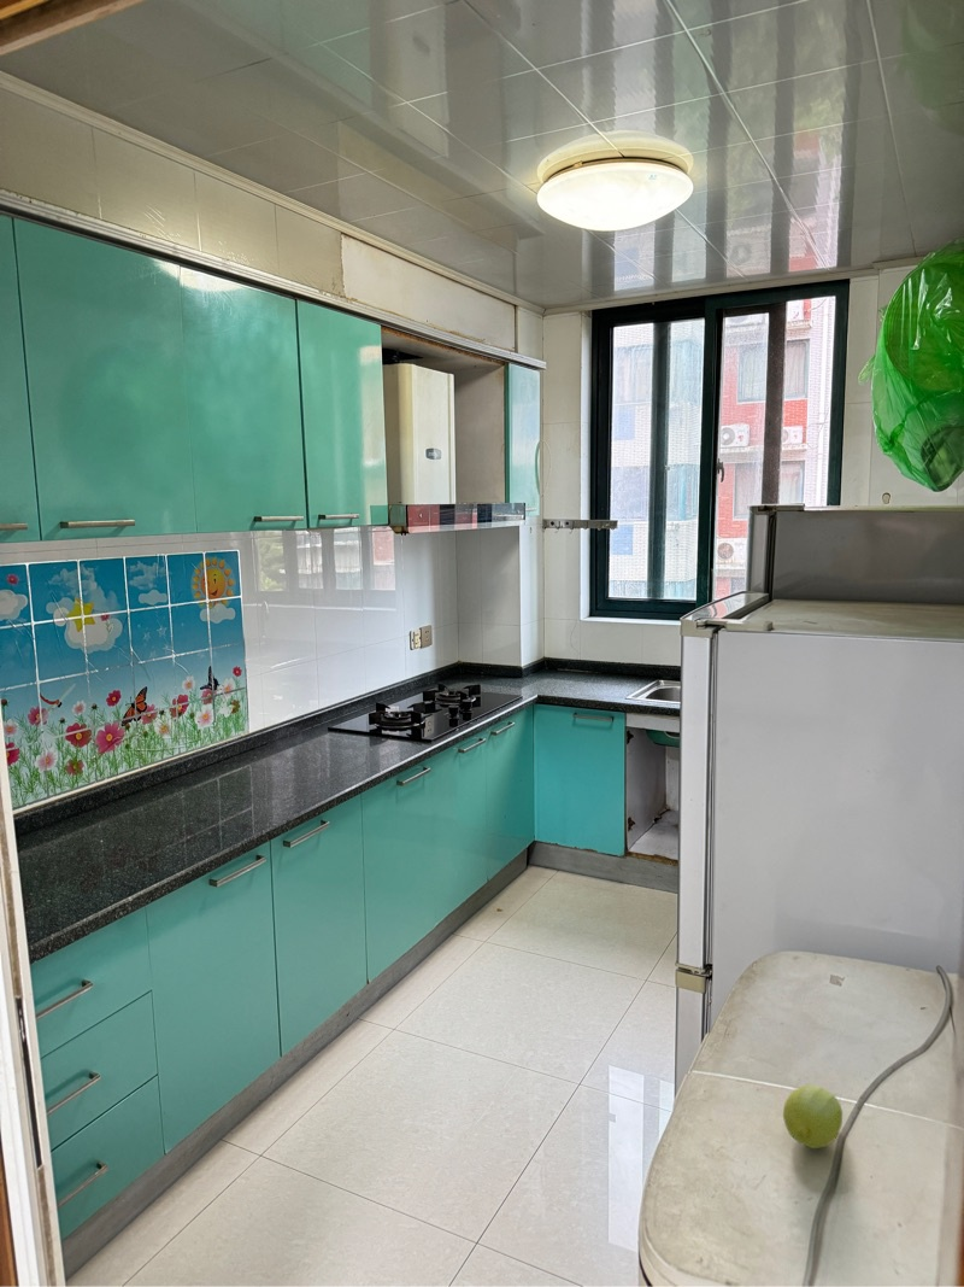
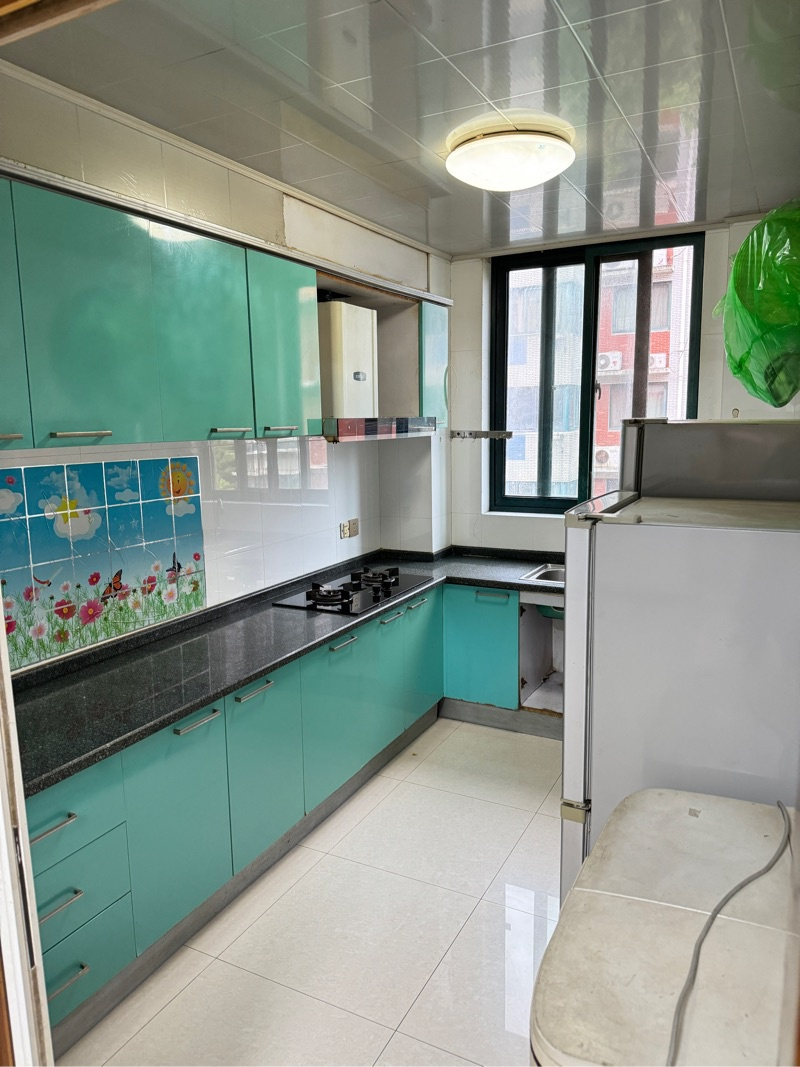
- fruit [782,1083,844,1149]
